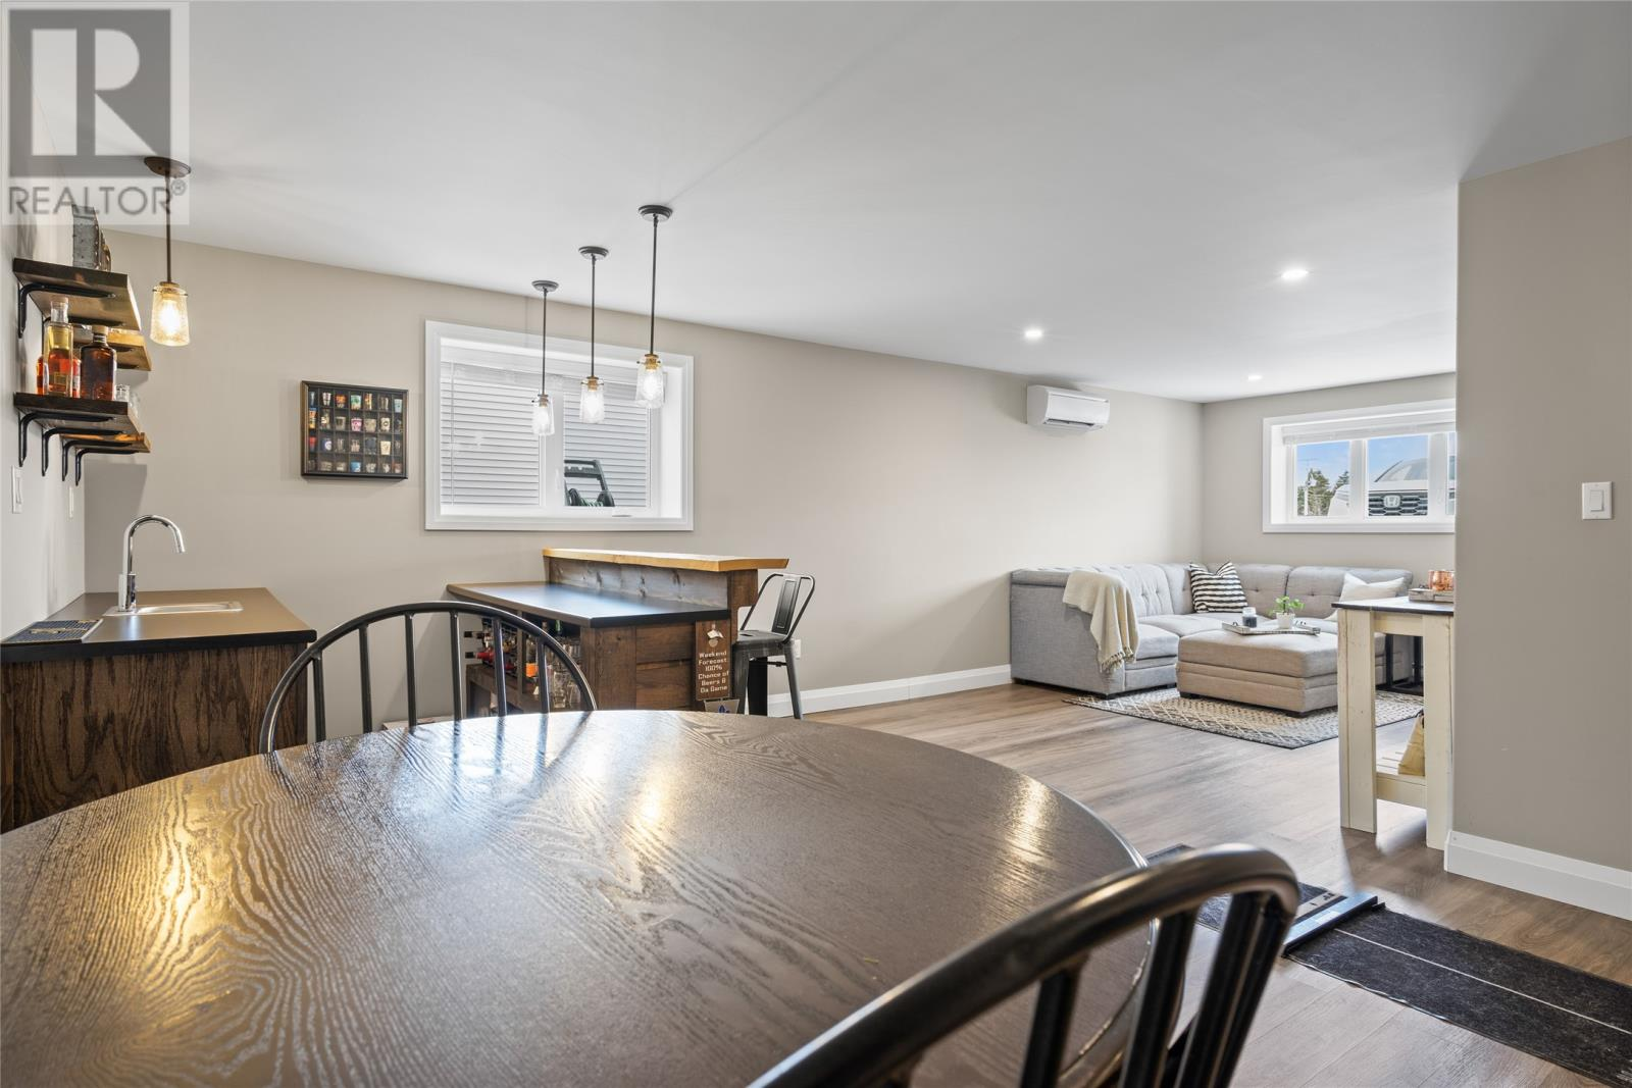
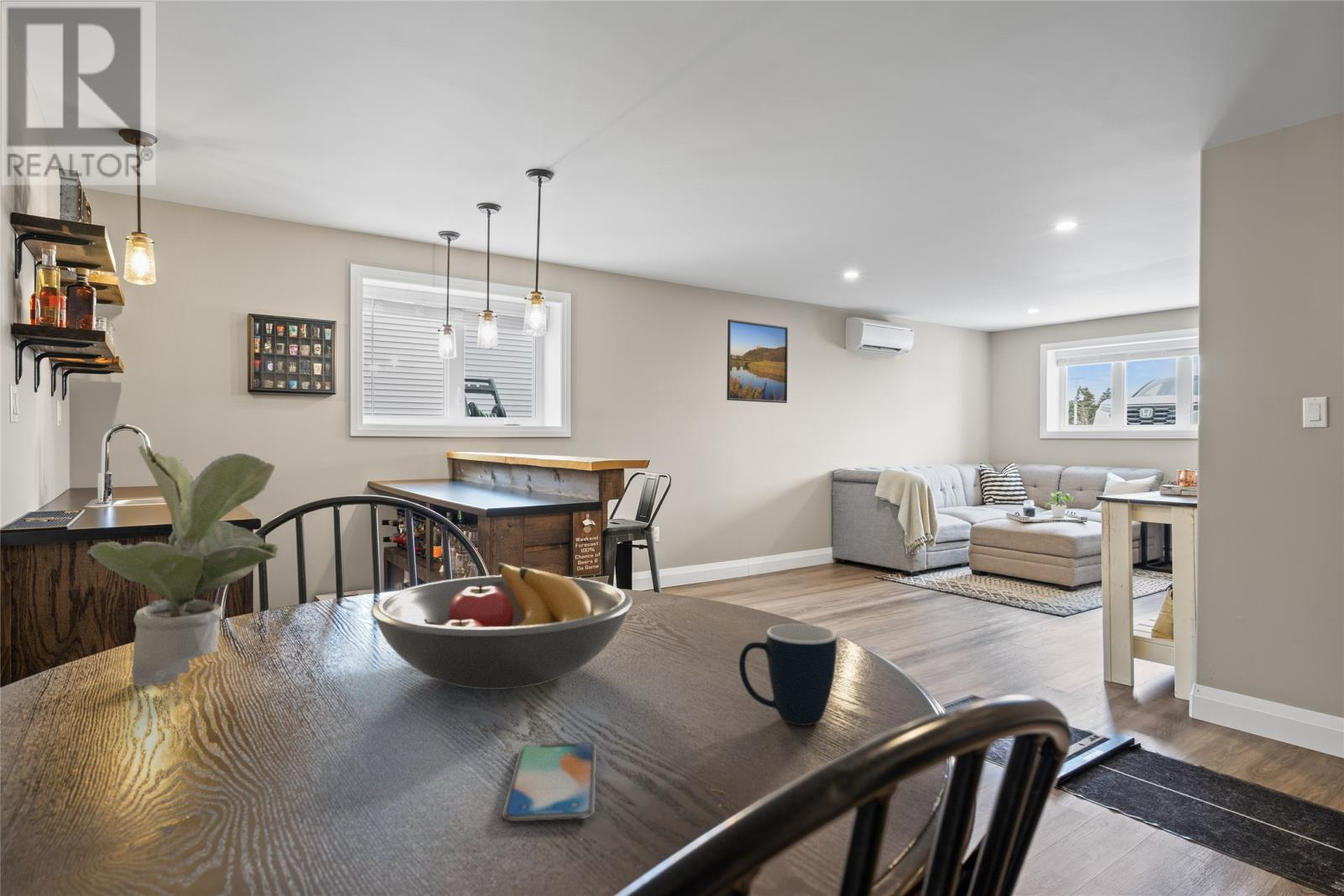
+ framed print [726,318,789,404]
+ mug [738,623,837,726]
+ potted plant [87,444,280,688]
+ fruit bowl [370,562,633,690]
+ smartphone [501,741,597,822]
